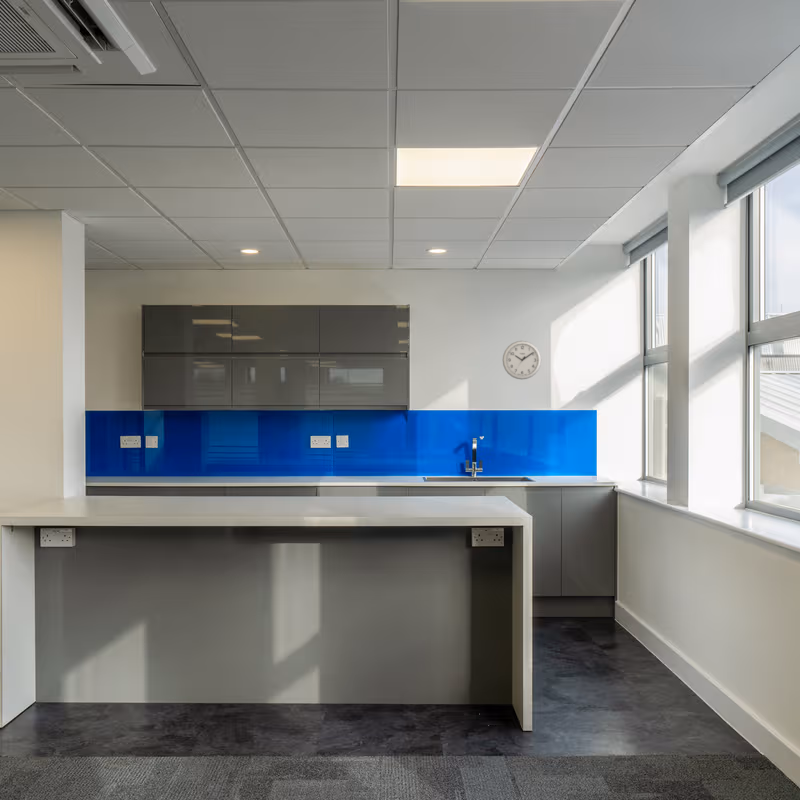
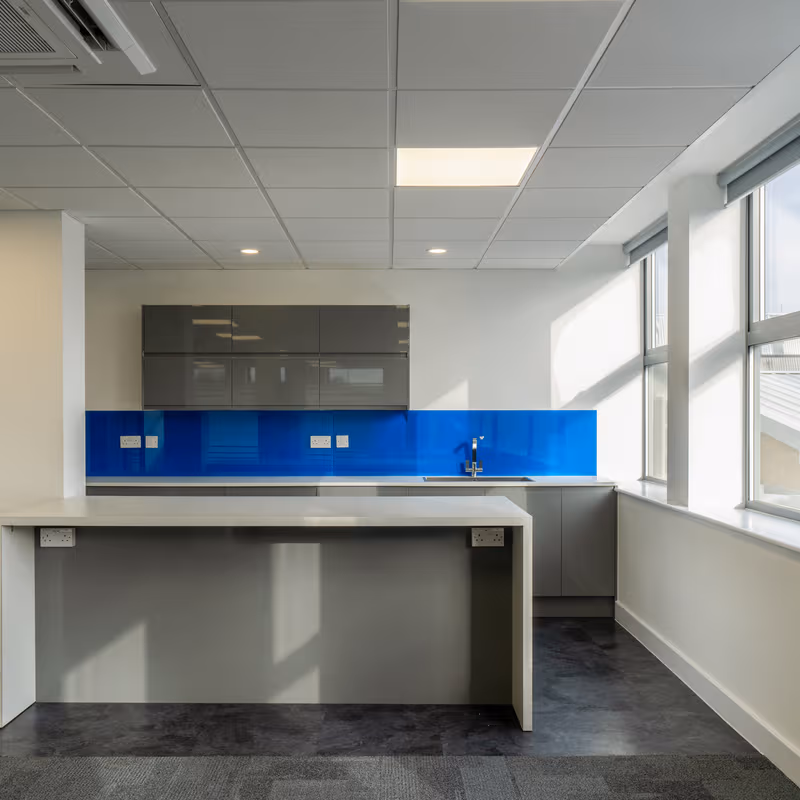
- wall clock [502,340,542,380]
